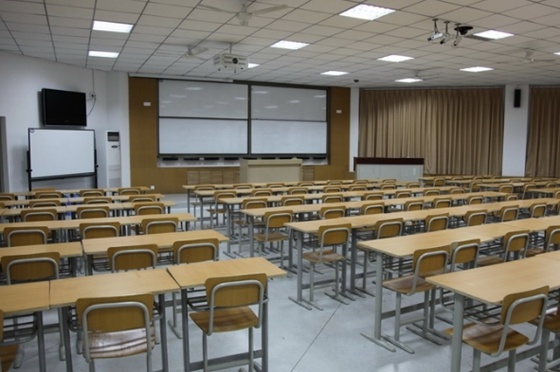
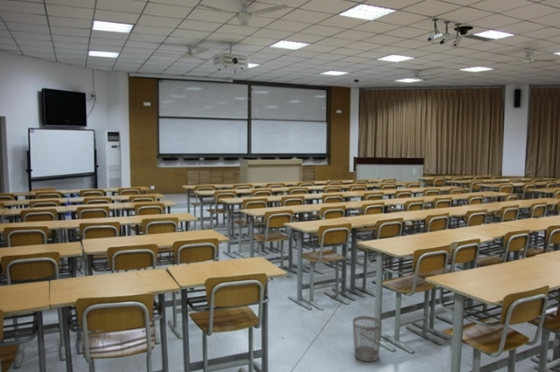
+ wastebasket [352,315,383,363]
